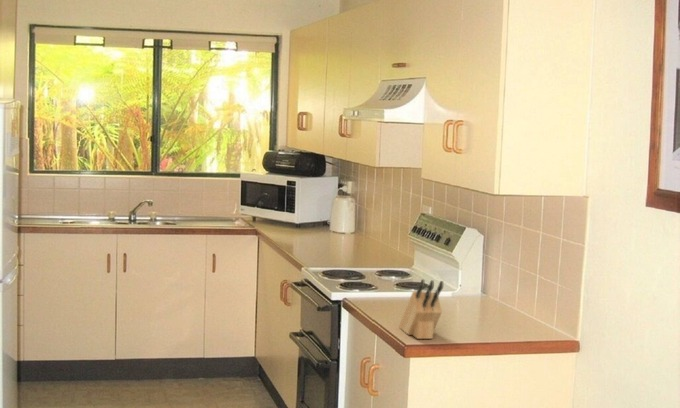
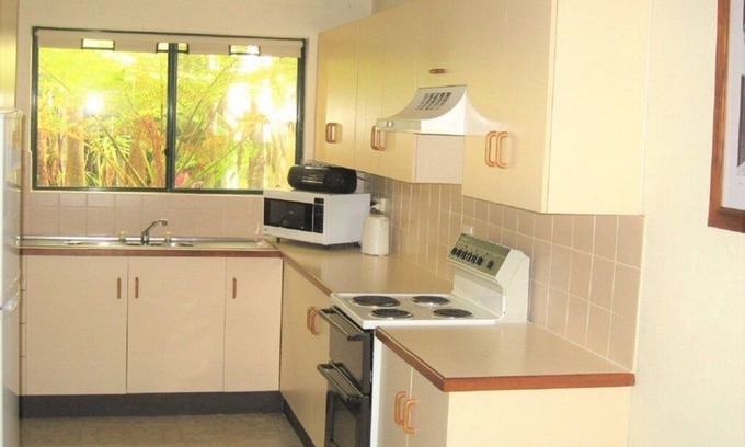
- knife block [398,278,444,340]
